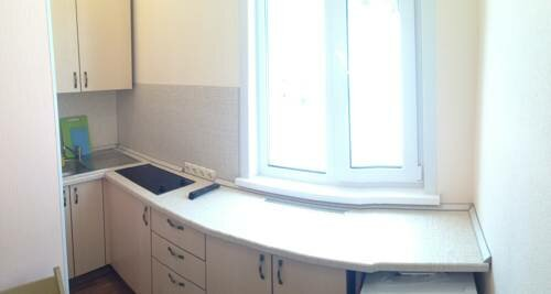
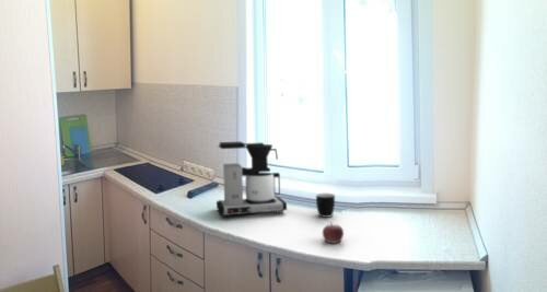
+ coffee maker [216,141,288,218]
+ mug [315,192,336,219]
+ fruit [322,221,345,244]
